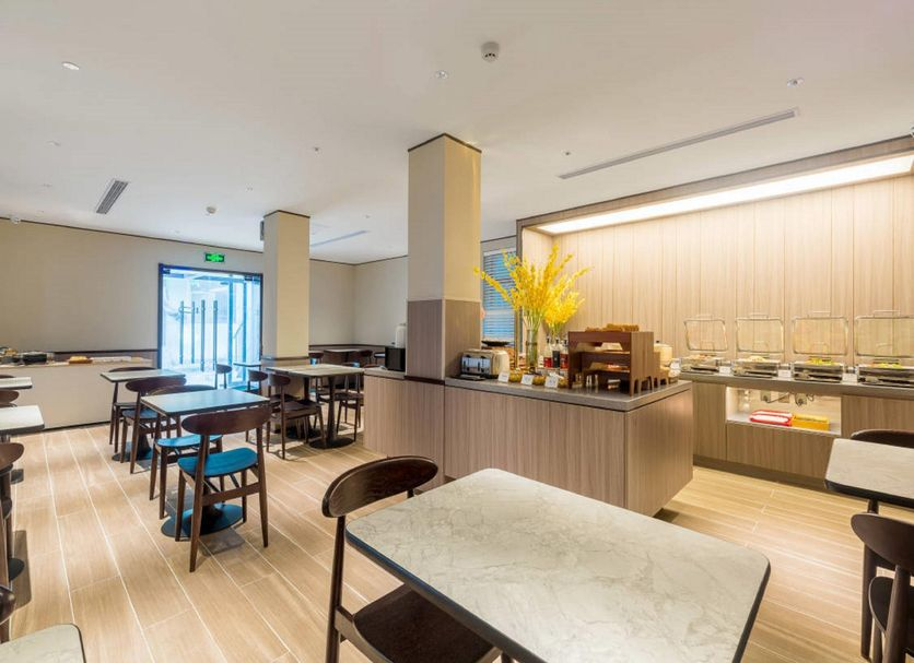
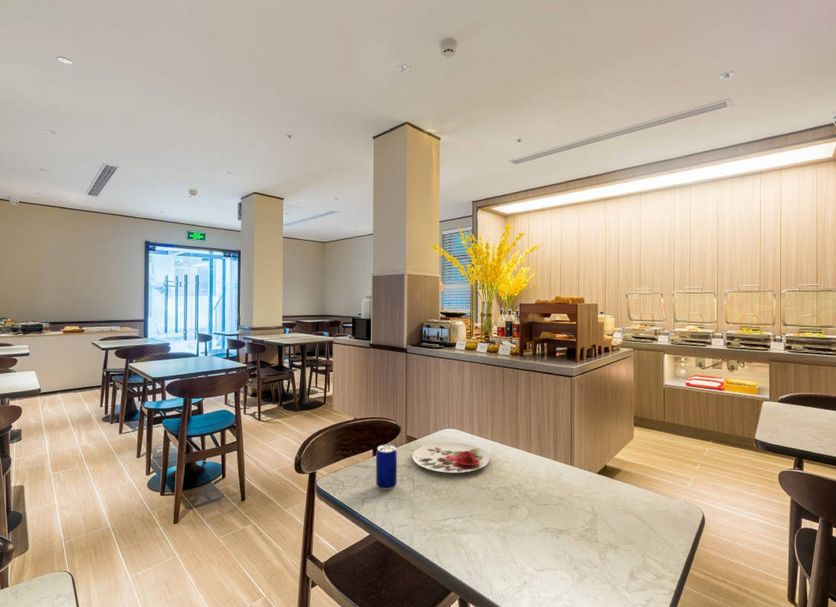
+ beer can [375,444,398,491]
+ plate [411,441,491,474]
